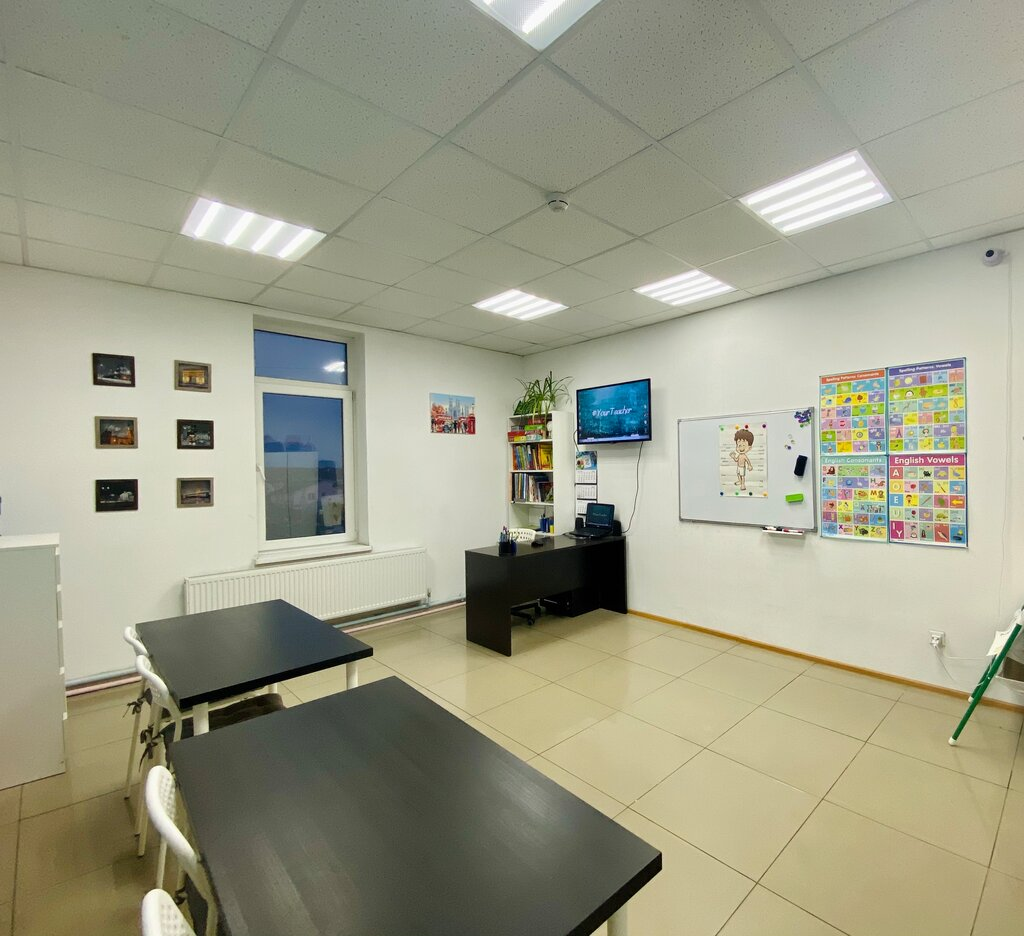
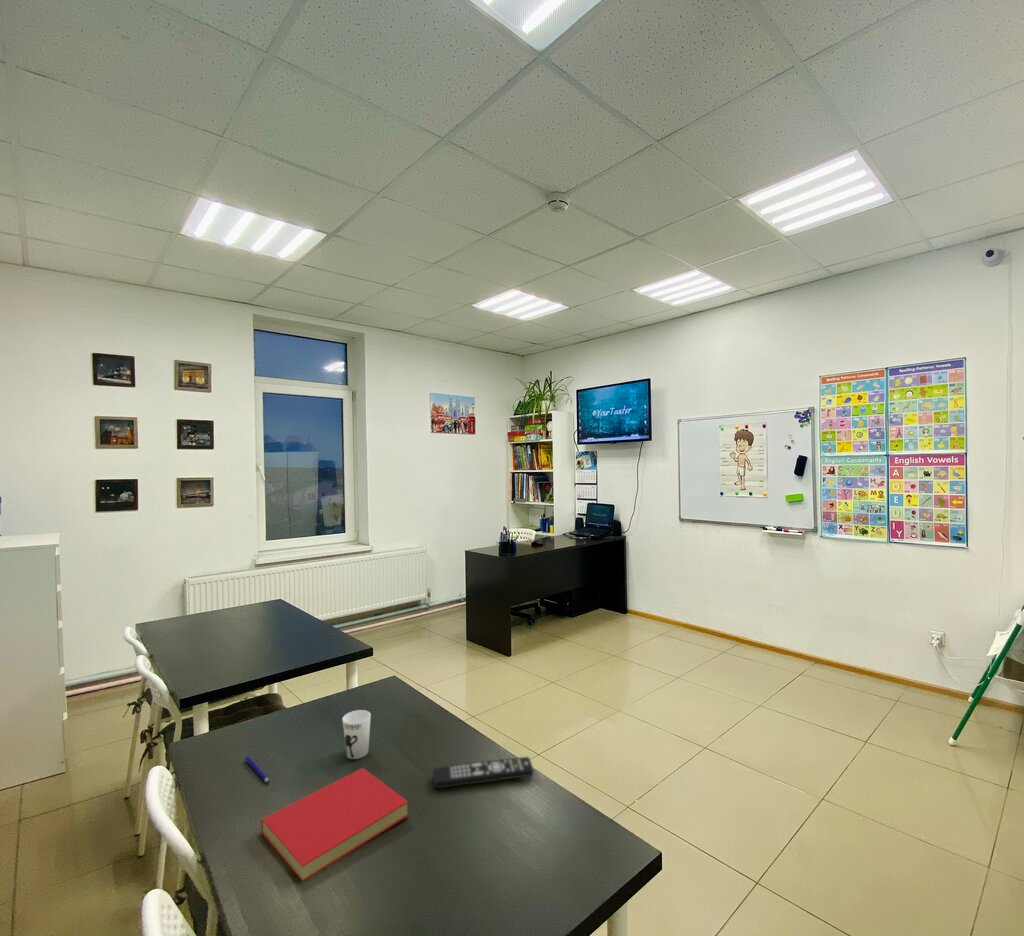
+ remote control [432,756,535,789]
+ book [260,767,410,882]
+ cup [341,709,372,760]
+ pen [245,756,271,785]
